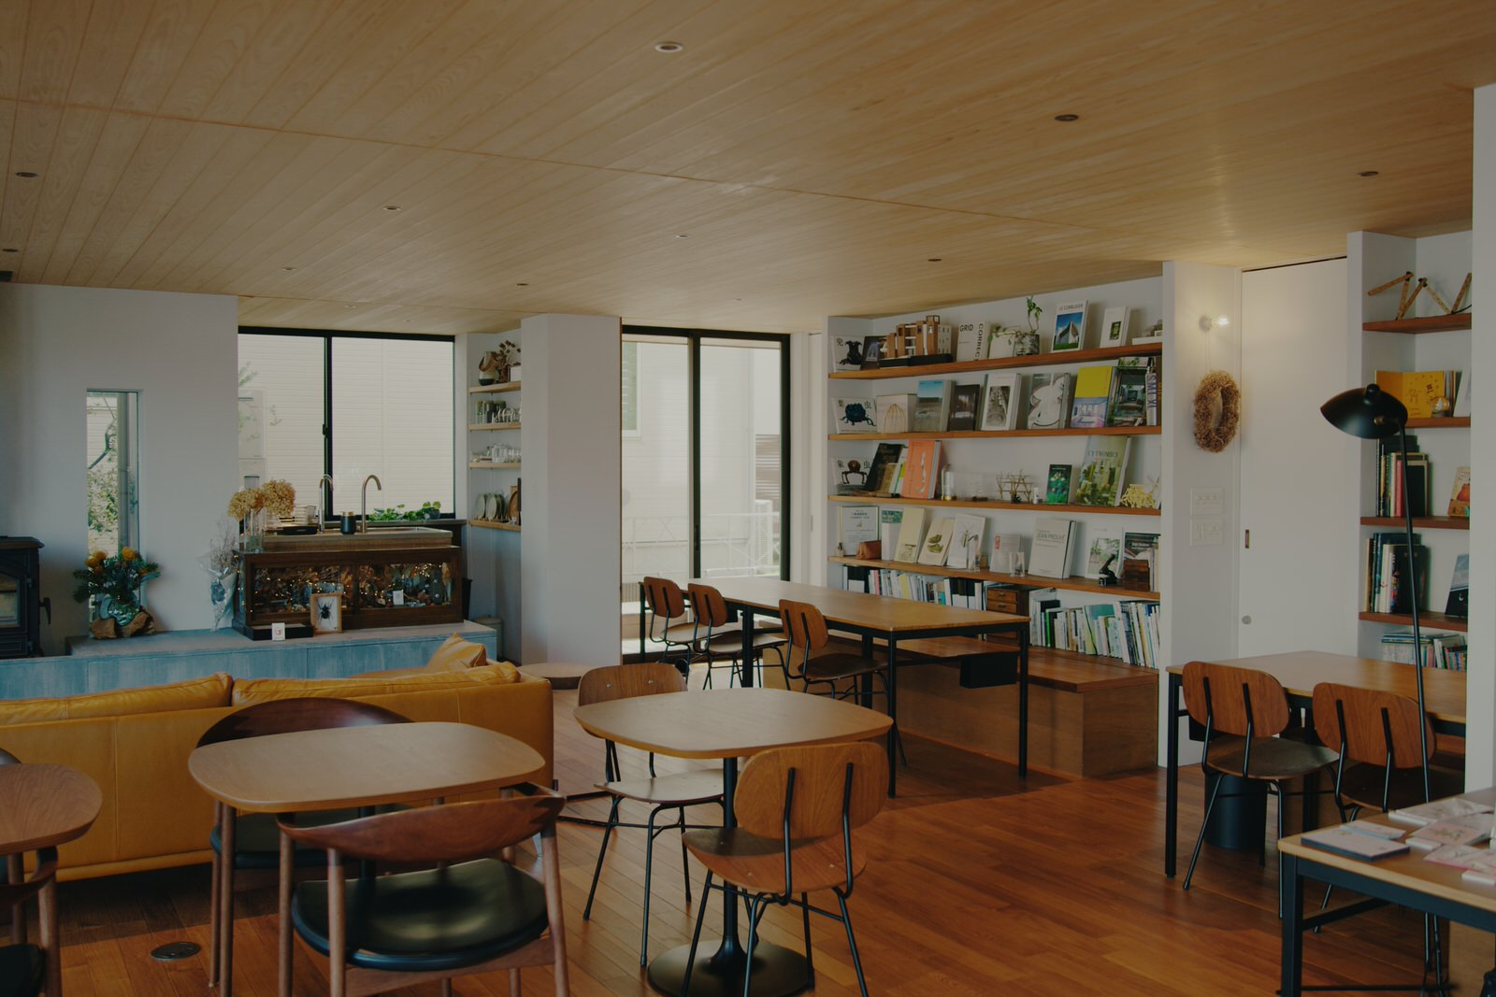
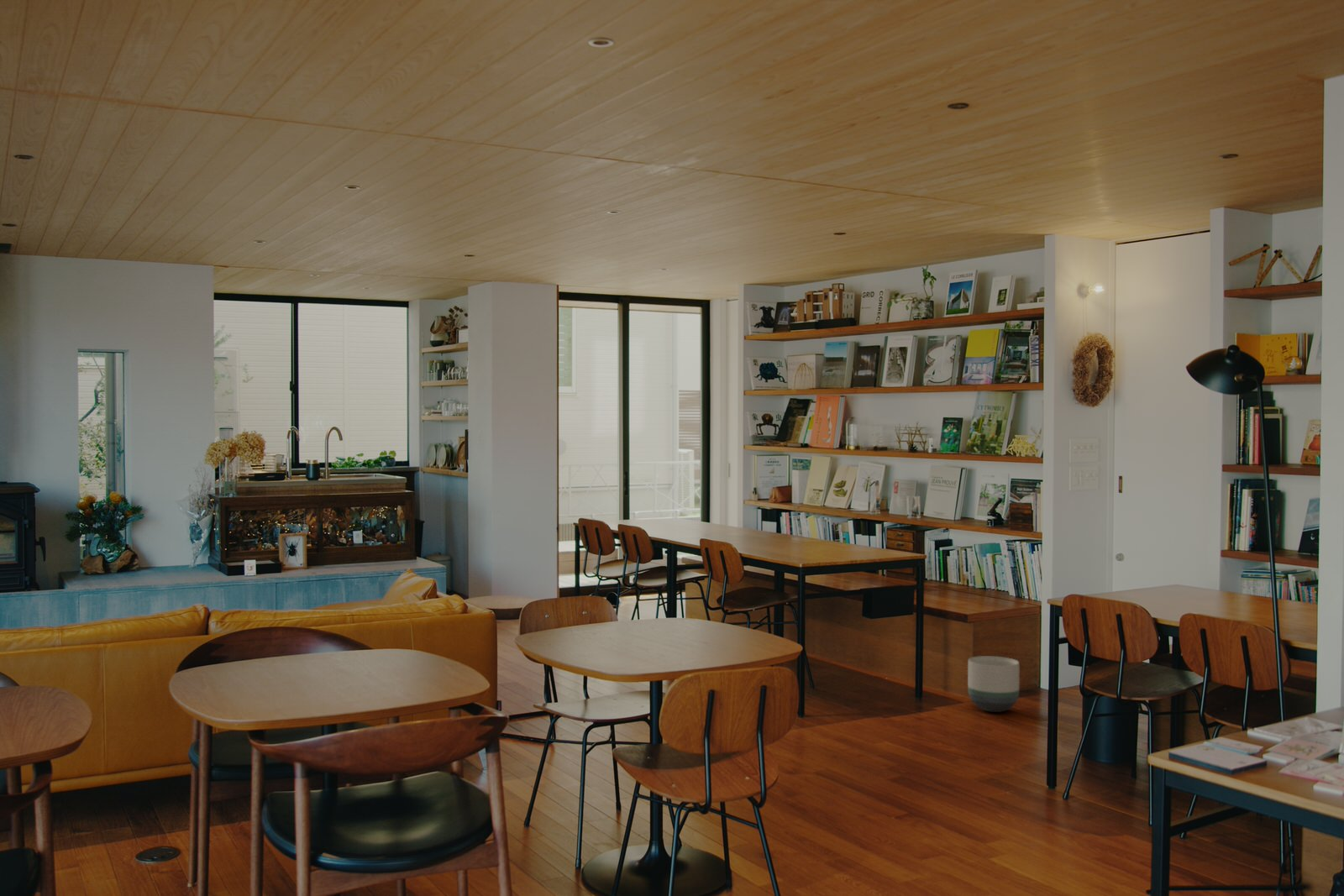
+ planter [967,655,1021,713]
